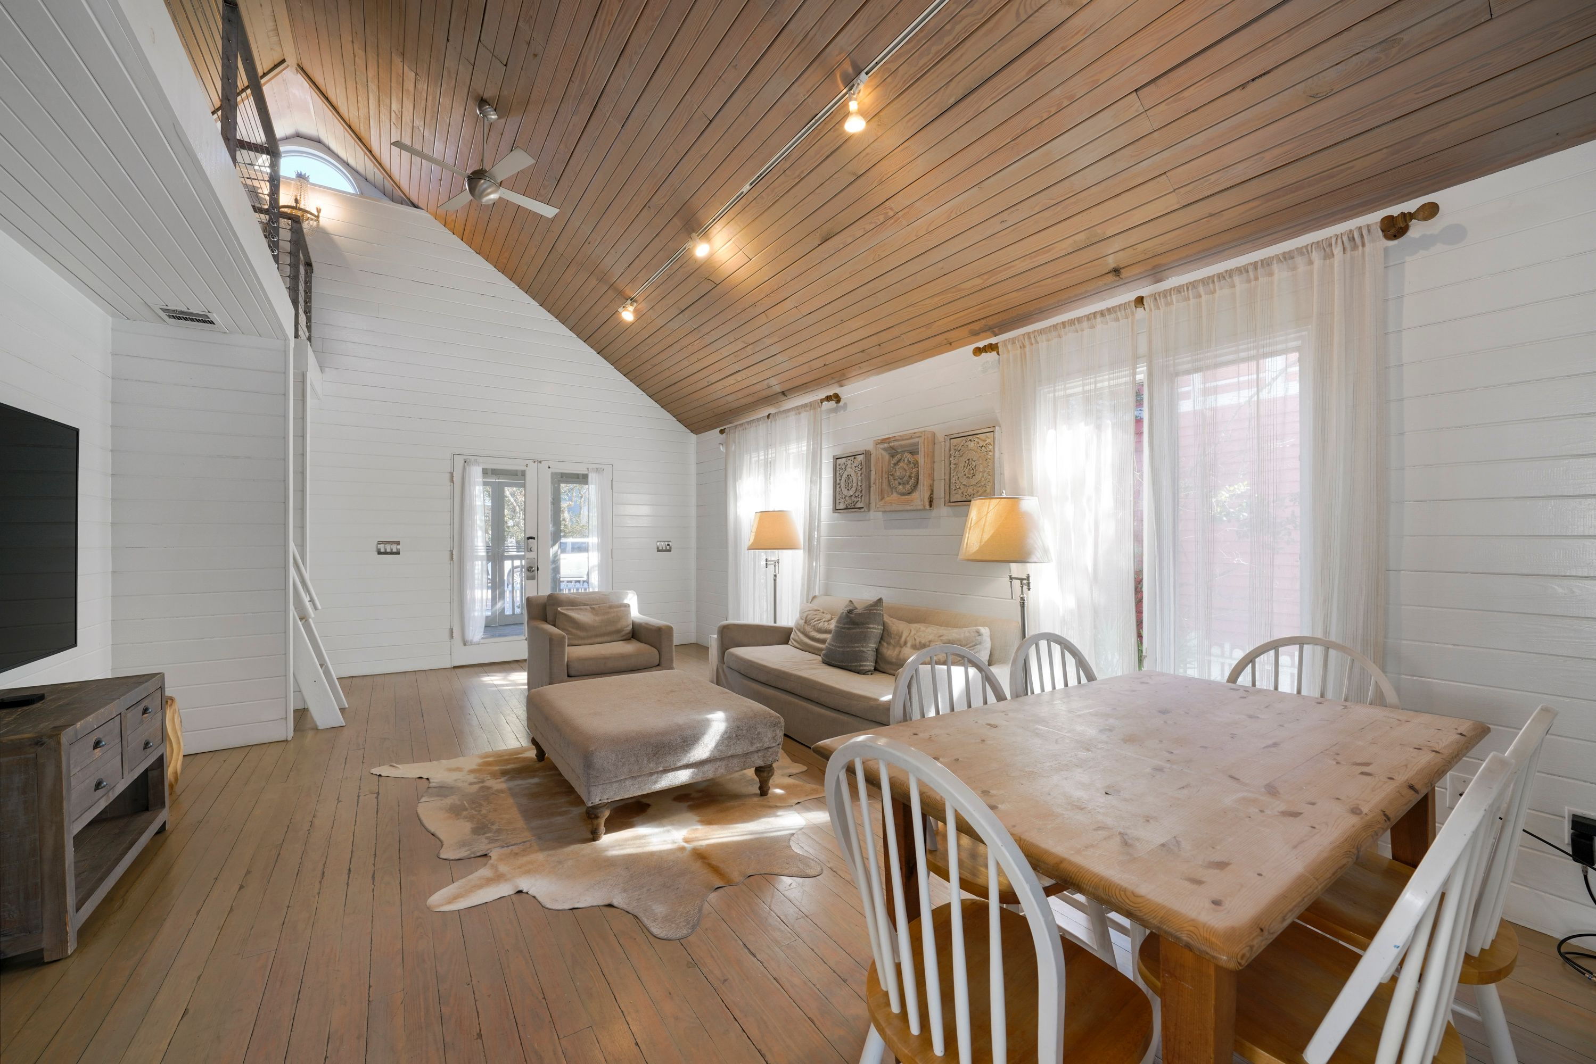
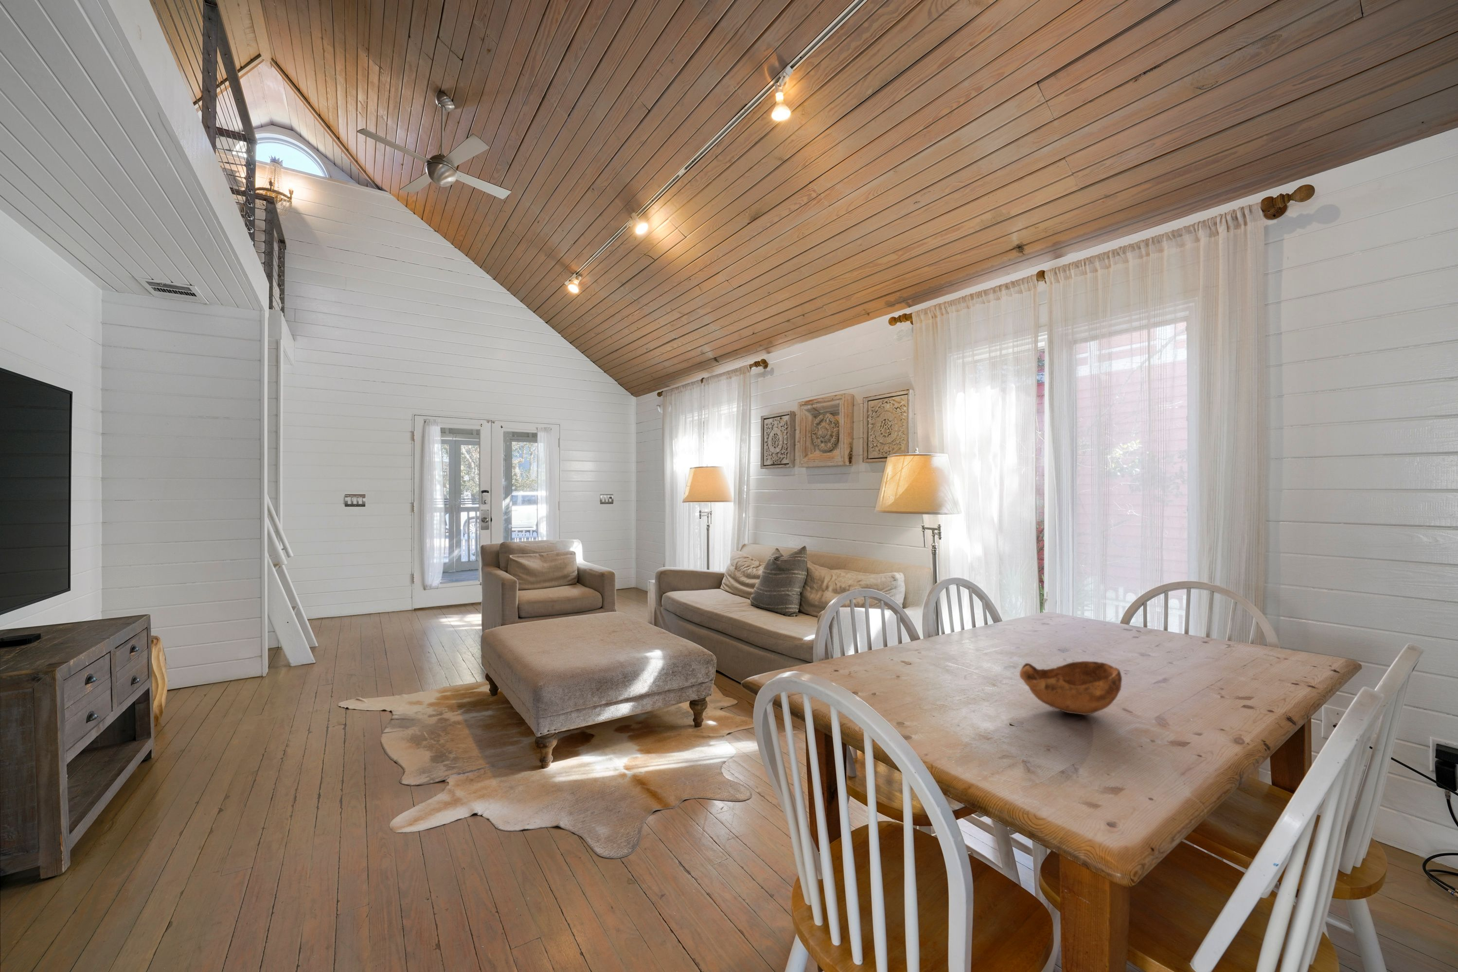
+ bowl [1018,661,1123,715]
